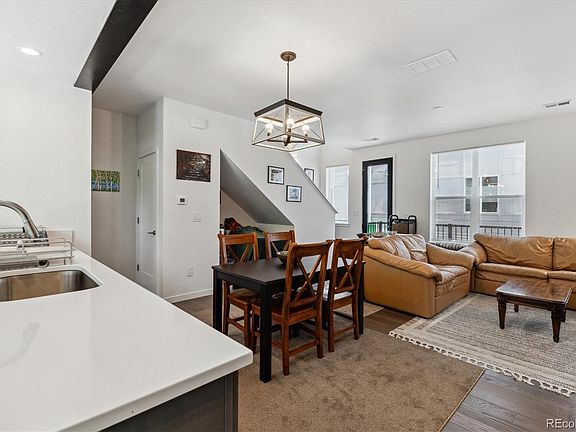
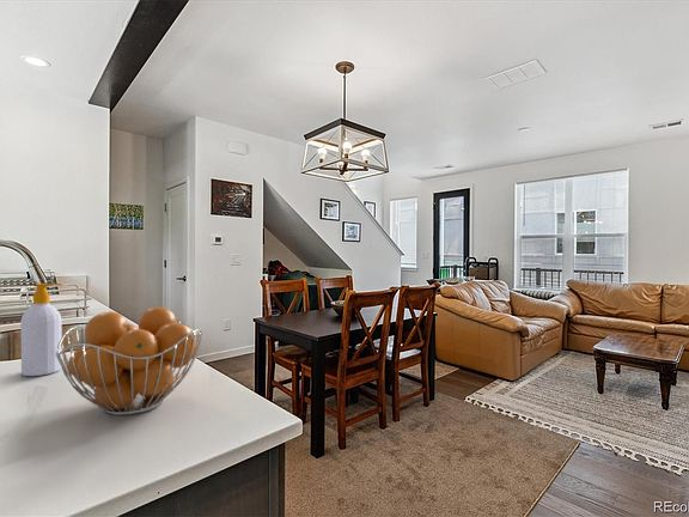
+ fruit basket [55,306,203,416]
+ soap bottle [20,282,63,377]
